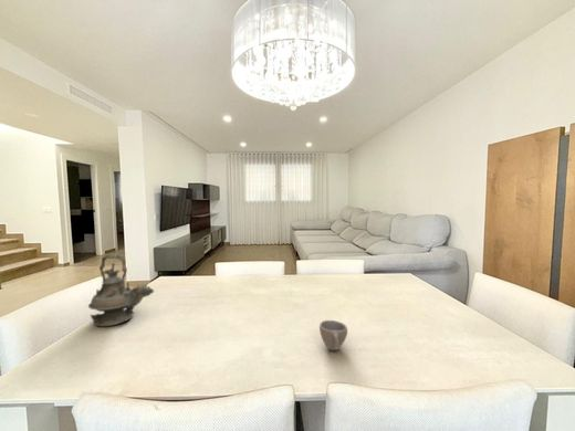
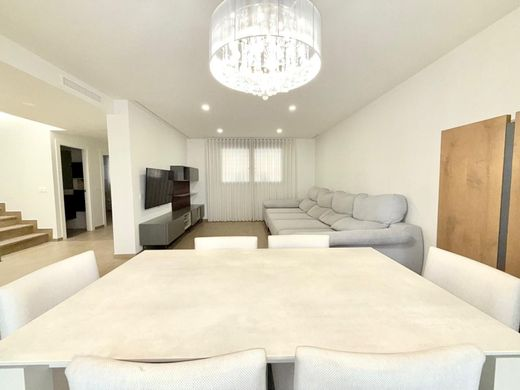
- cup [318,319,348,351]
- teapot [87,254,155,327]
